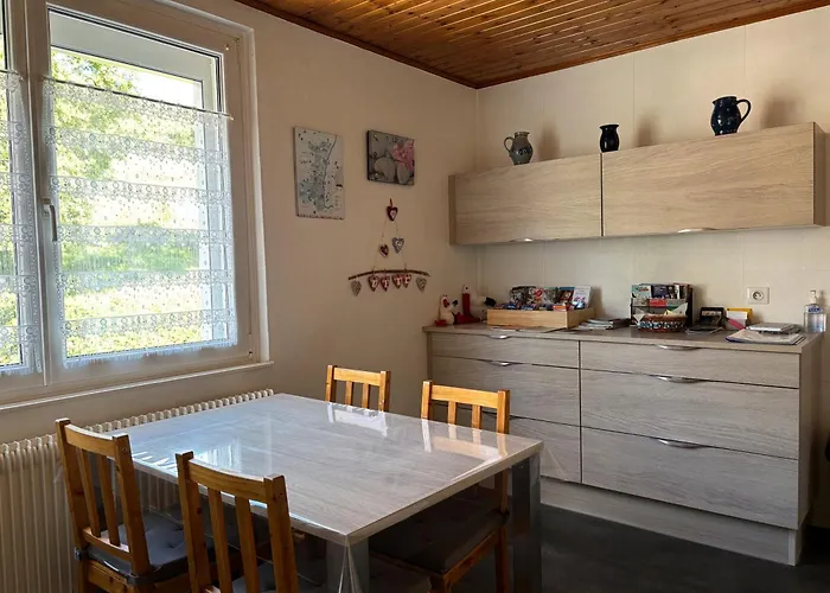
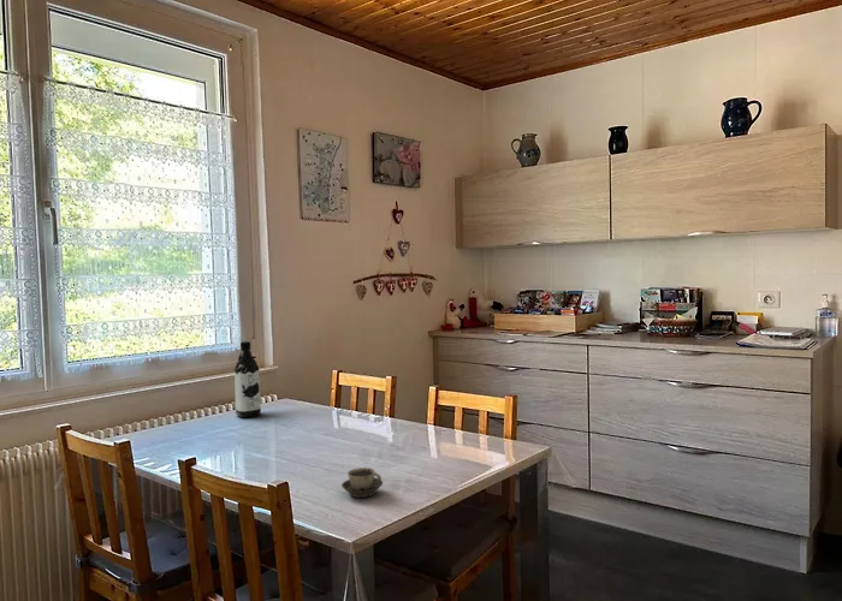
+ cup [340,466,384,499]
+ water bottle [233,340,262,418]
